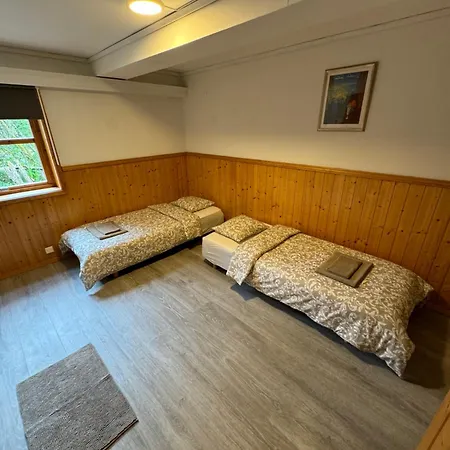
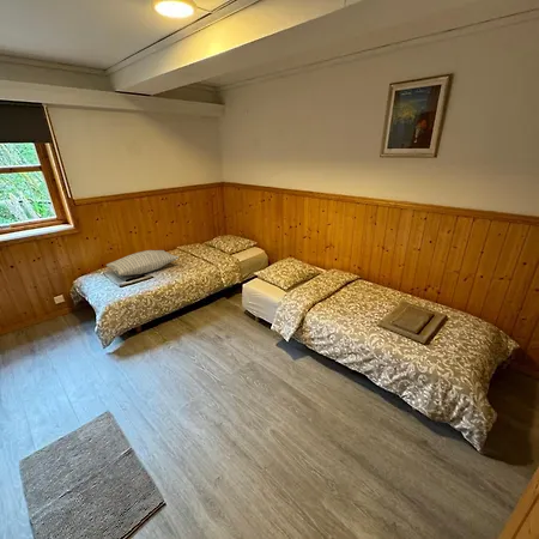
+ pillow [105,249,180,277]
